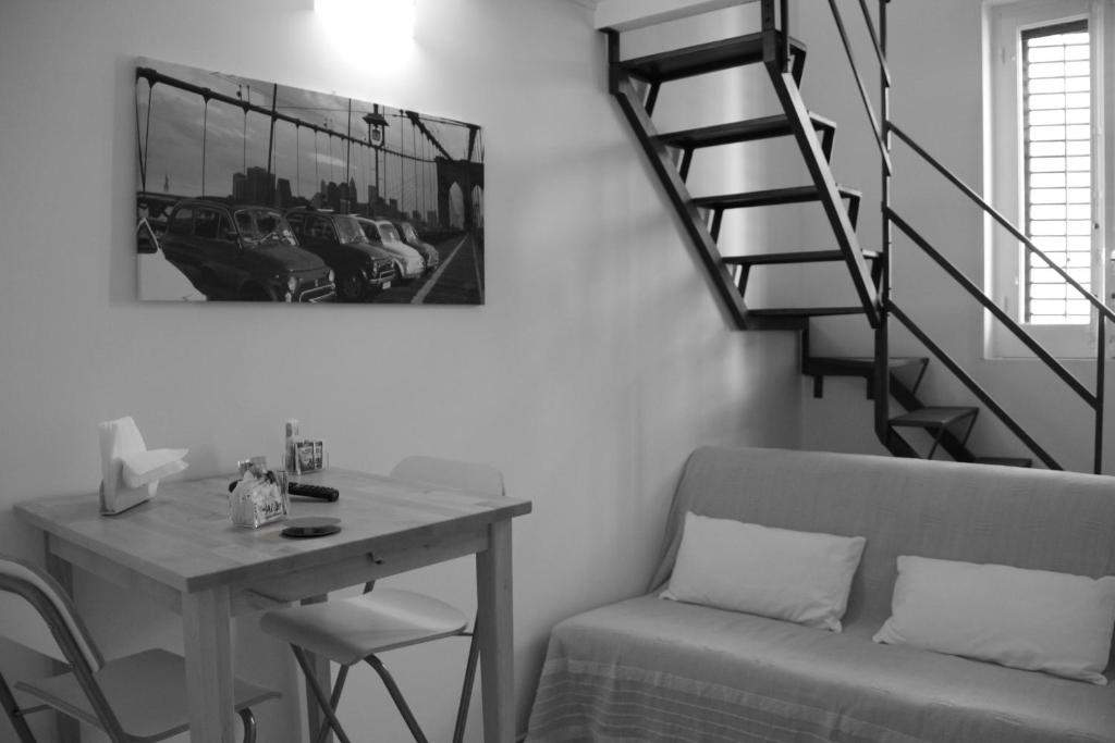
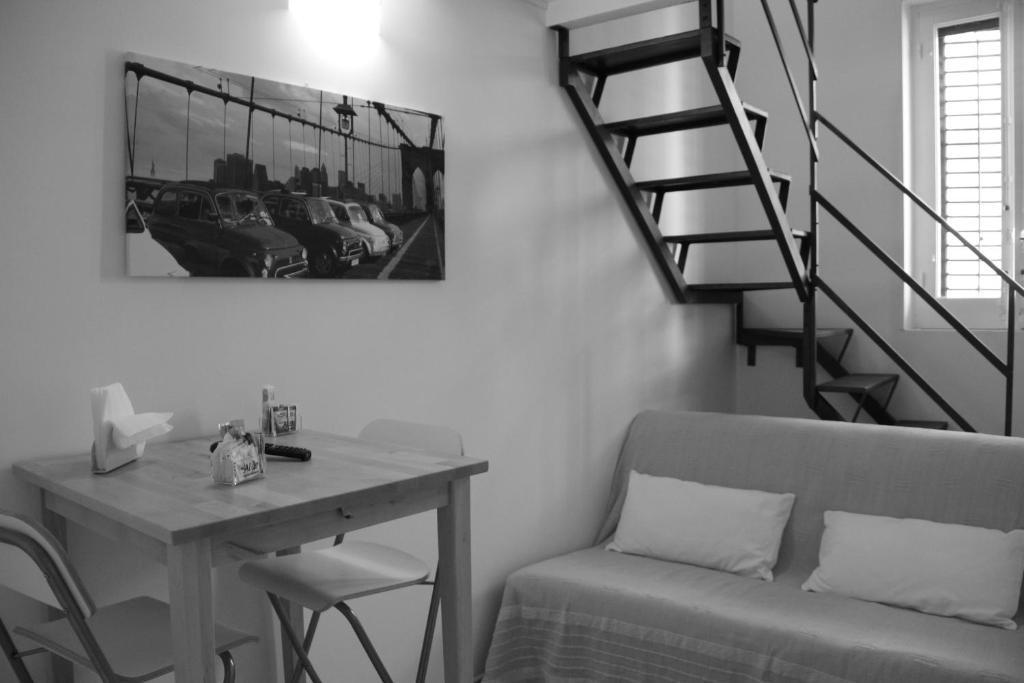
- coaster [281,516,343,536]
